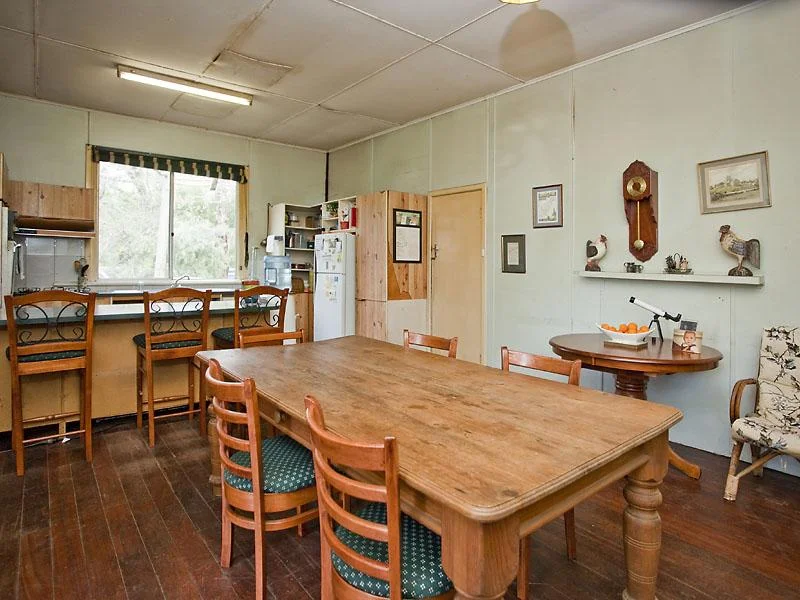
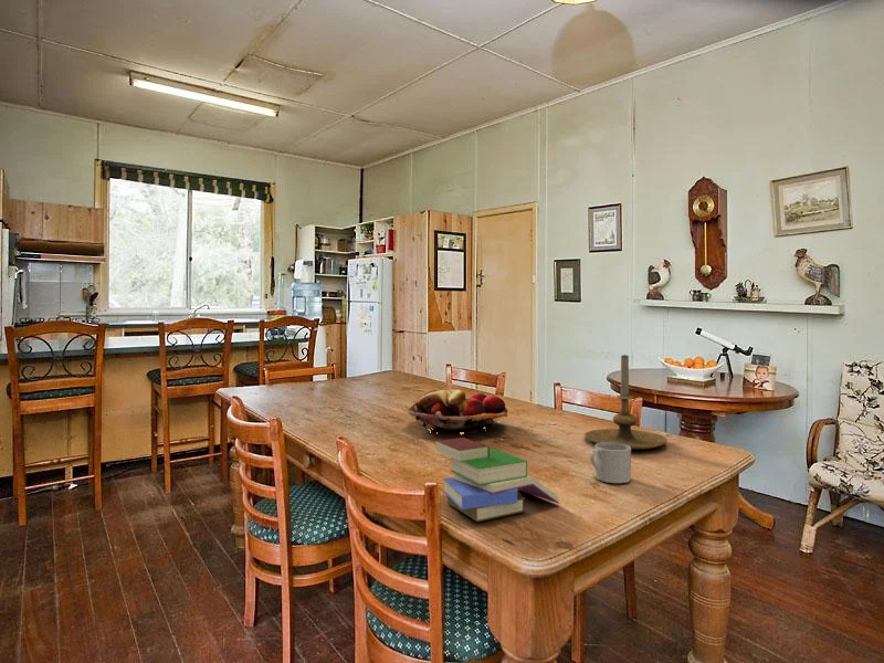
+ fruit basket [406,389,508,434]
+ candle holder [583,352,669,450]
+ mug [589,442,632,484]
+ book [434,436,560,523]
